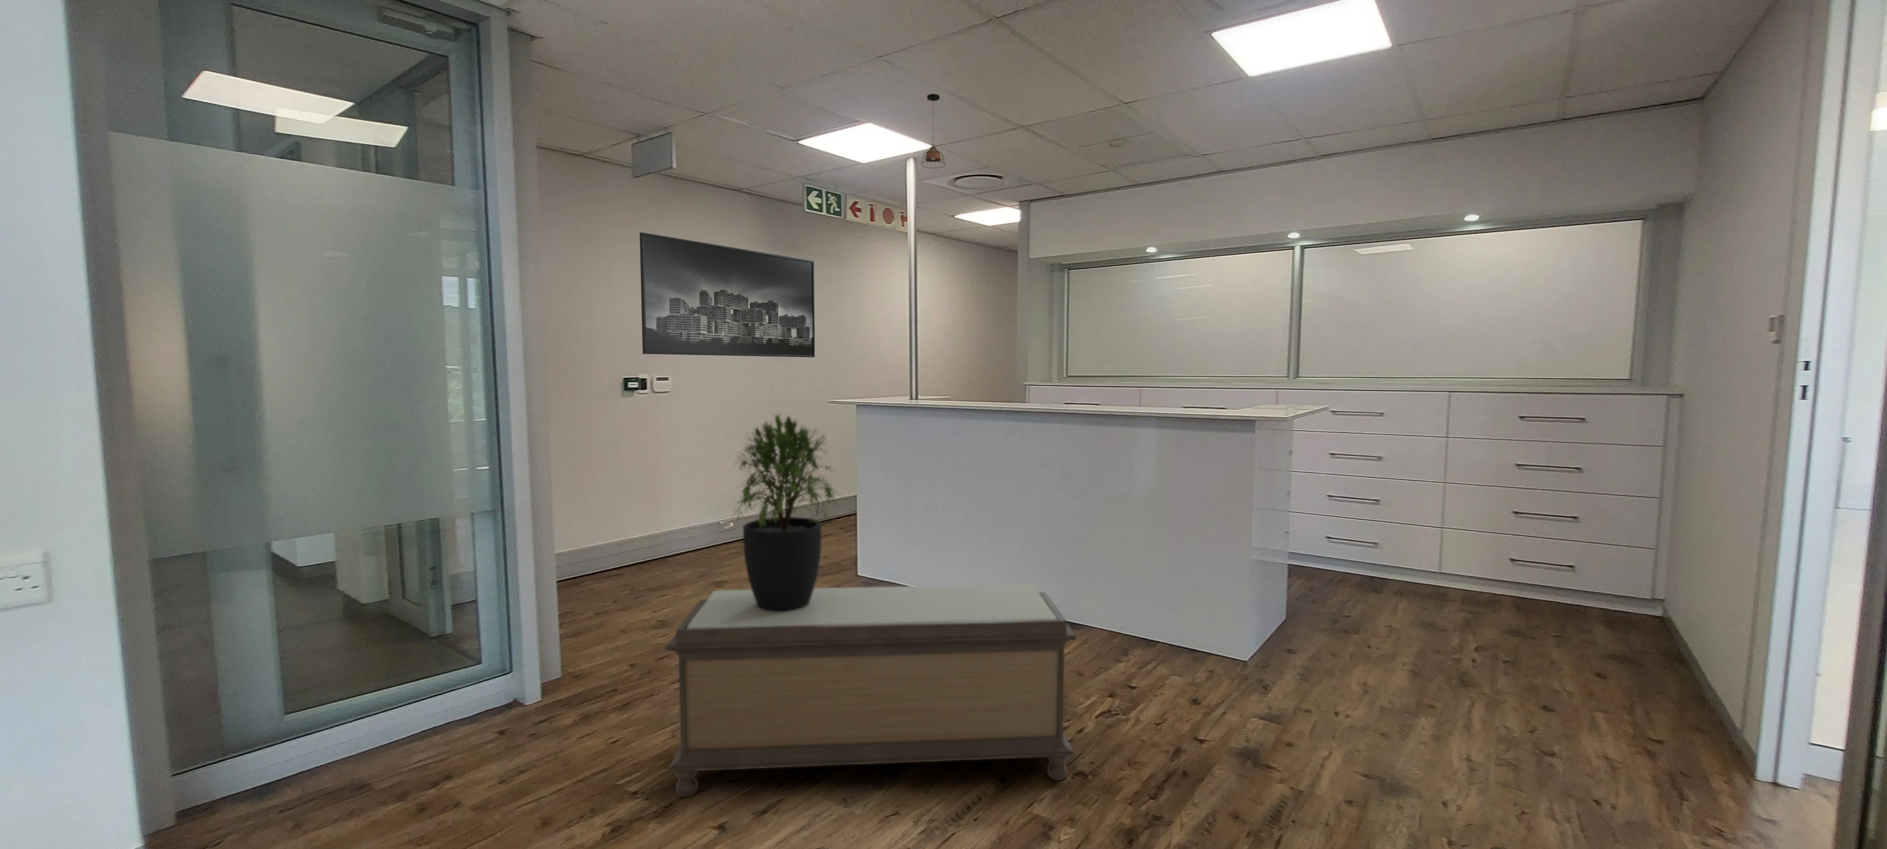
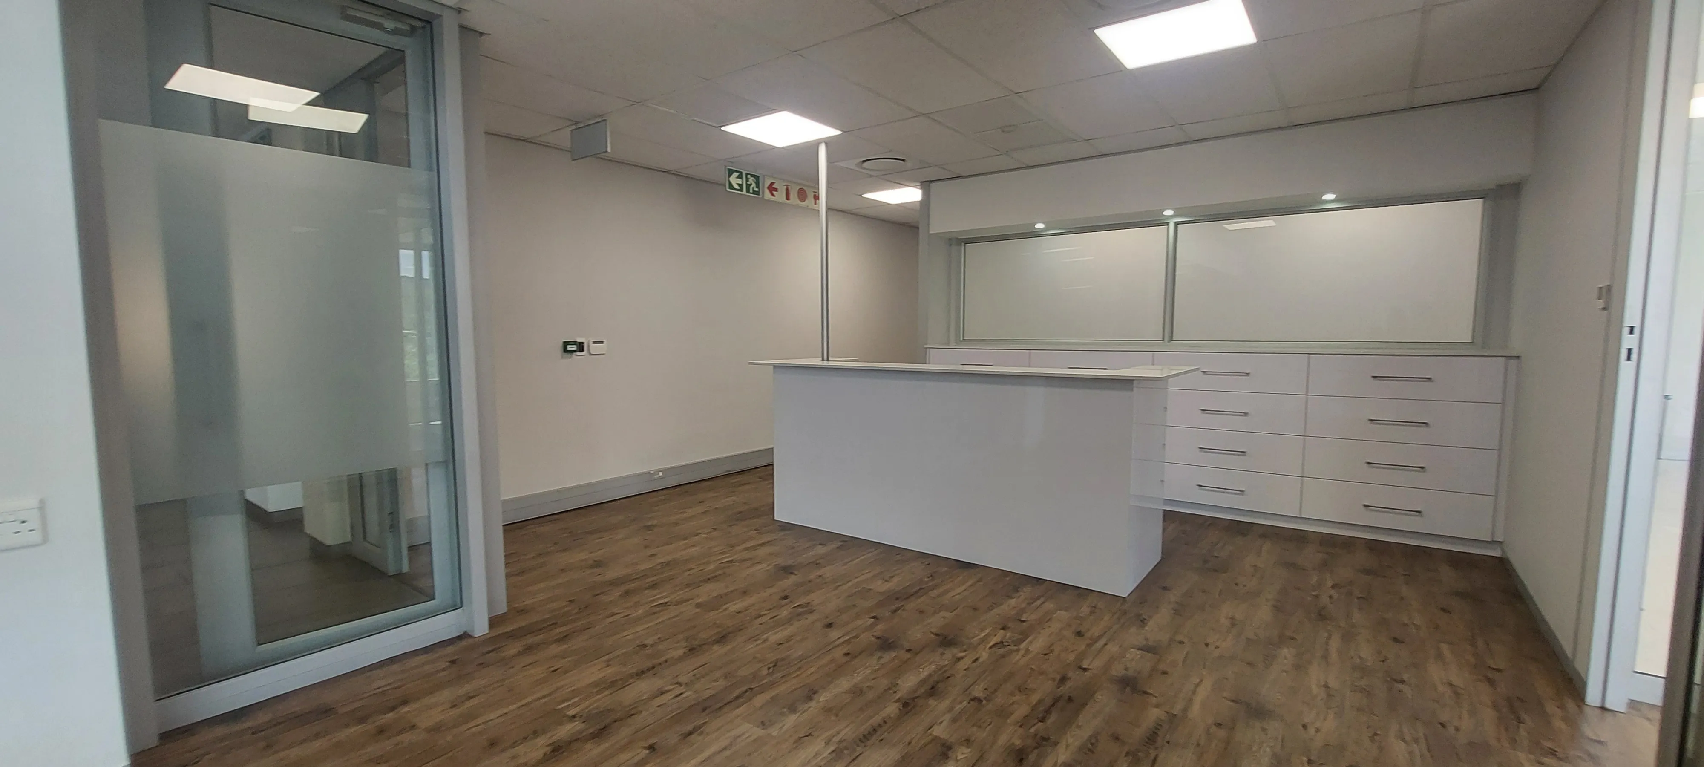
- bench [664,583,1077,797]
- potted plant [730,411,845,612]
- pendant light [919,94,946,168]
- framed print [639,232,815,358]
